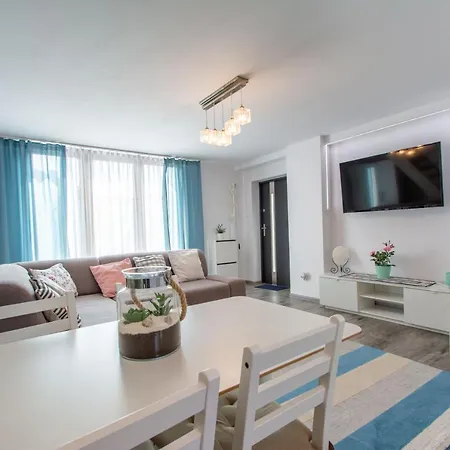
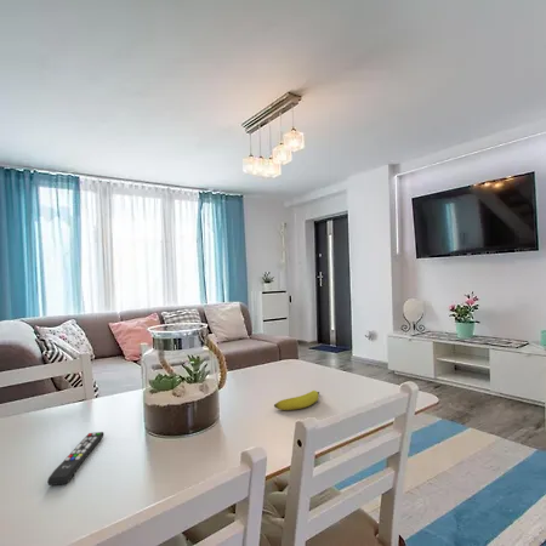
+ banana [273,389,320,411]
+ remote control [46,431,106,487]
